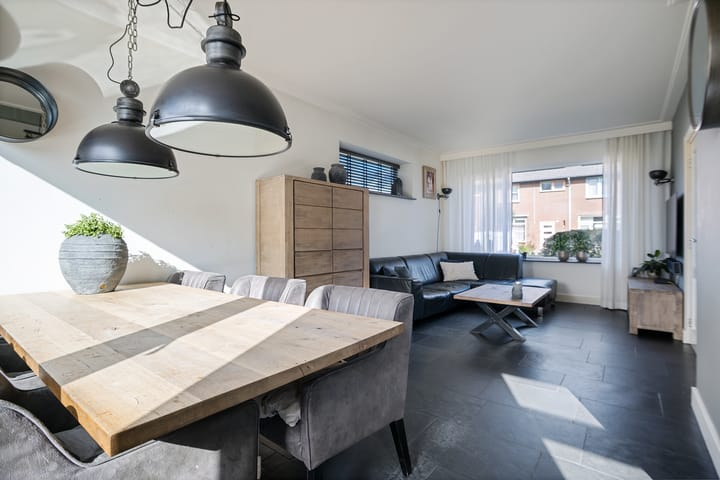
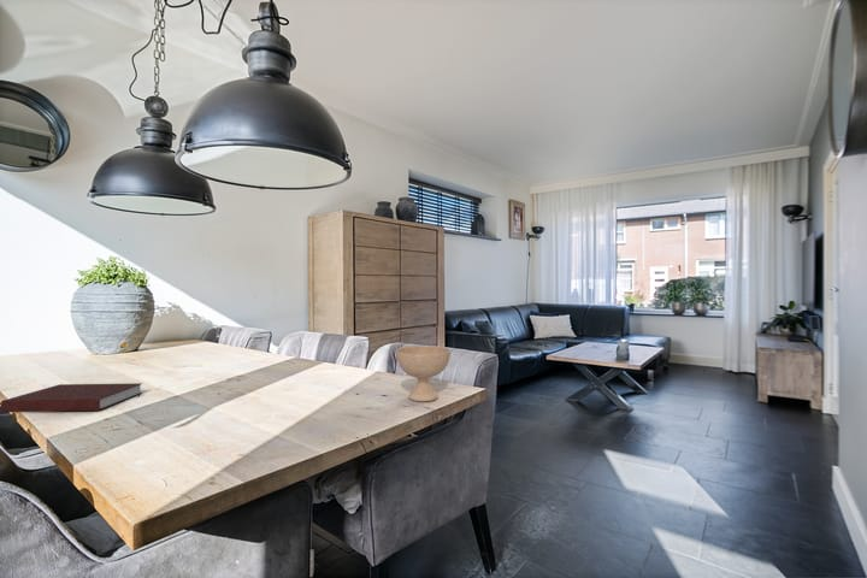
+ notebook [0,382,143,413]
+ bowl [395,344,452,402]
